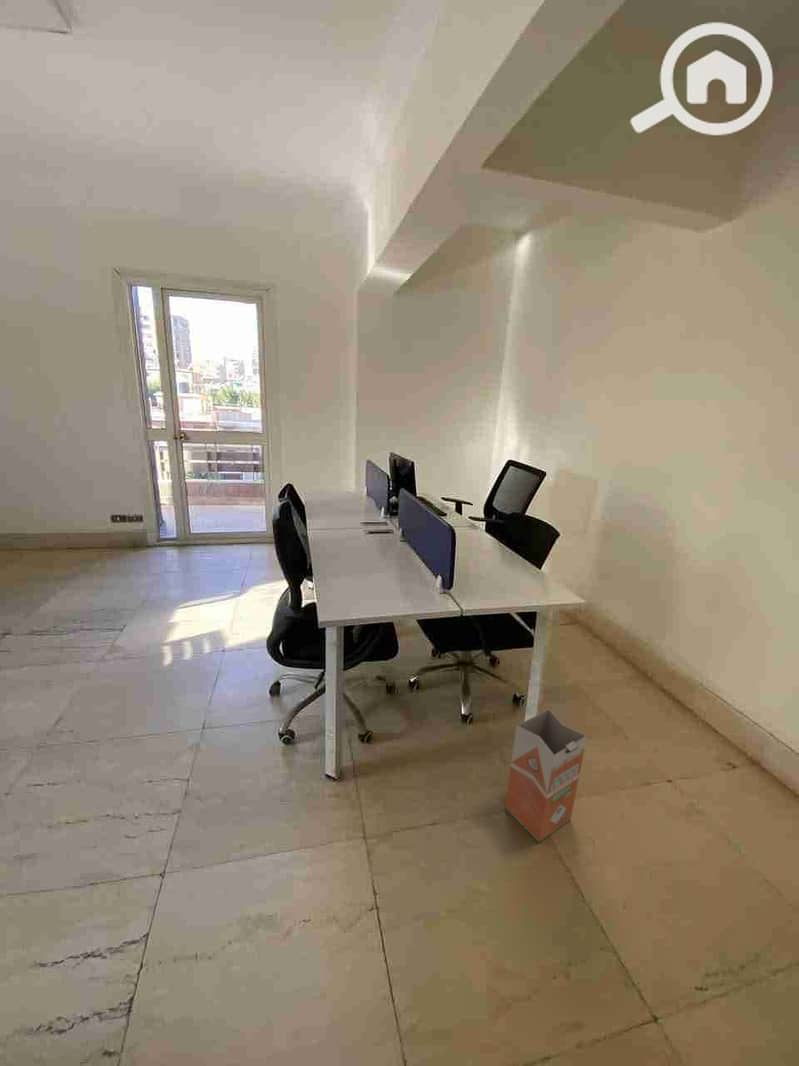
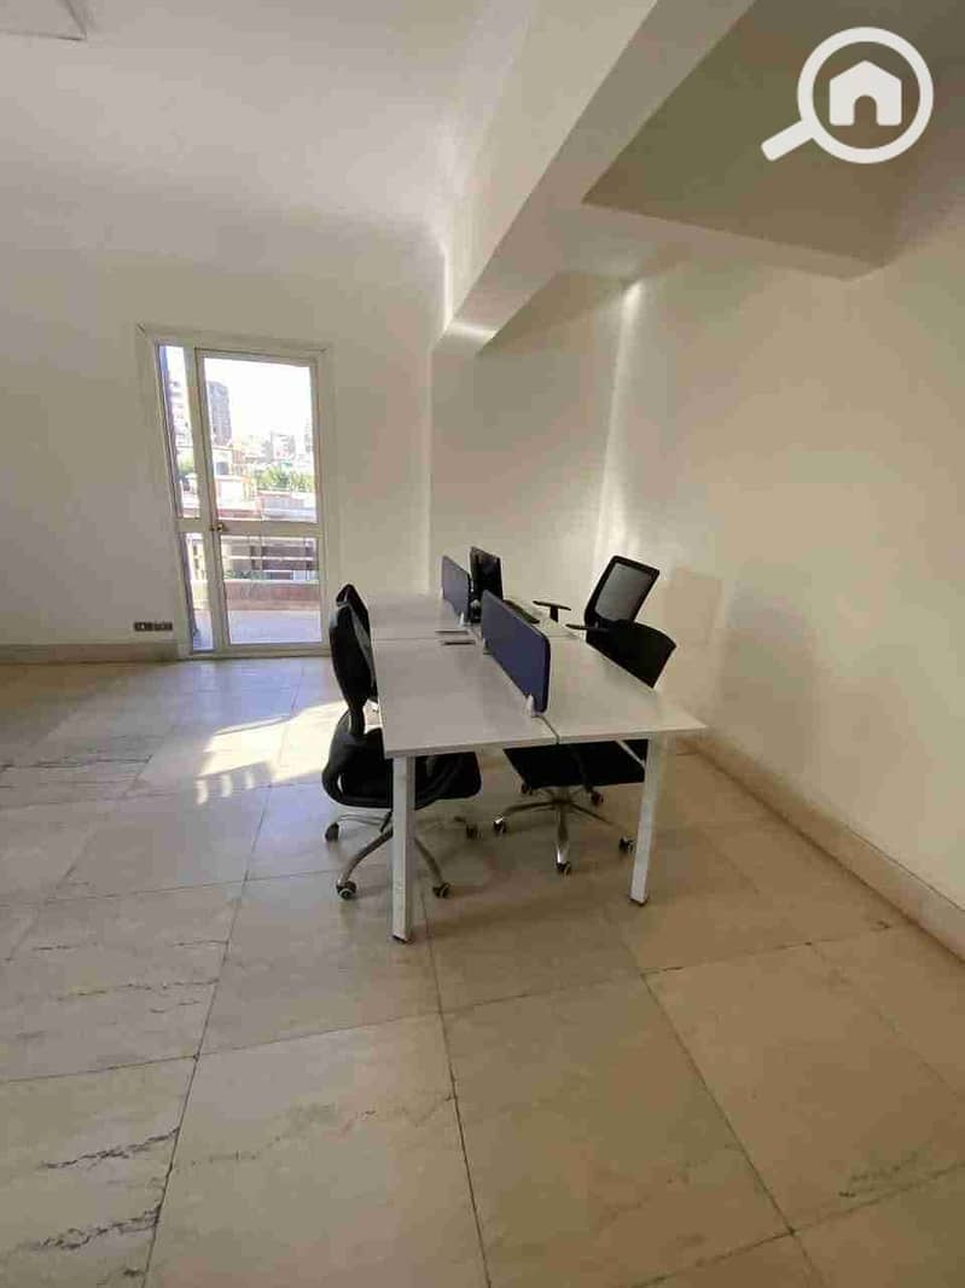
- waste bin [504,708,588,844]
